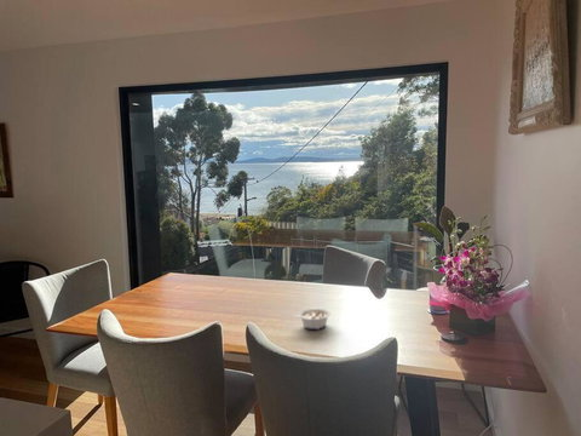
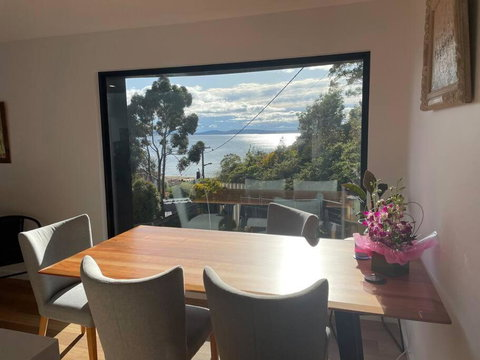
- legume [293,308,332,331]
